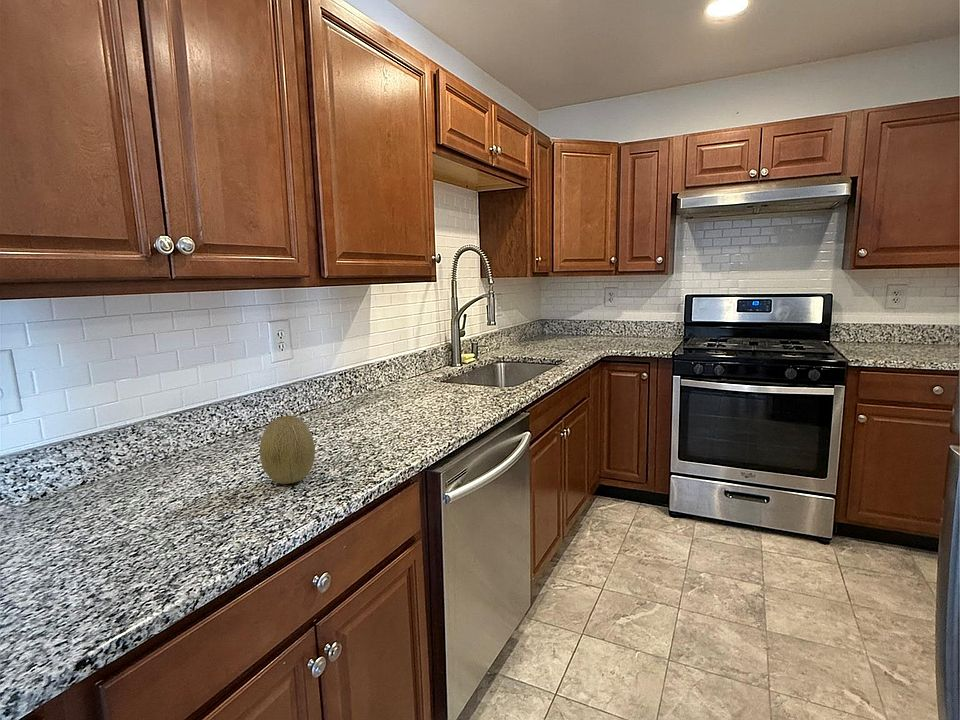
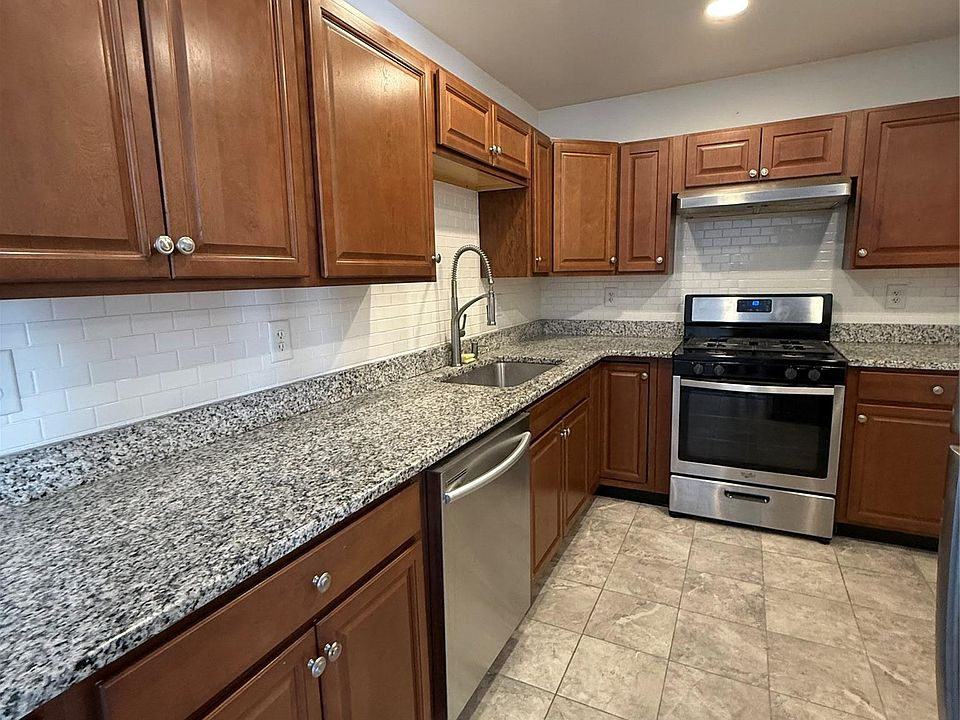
- fruit [259,415,316,485]
